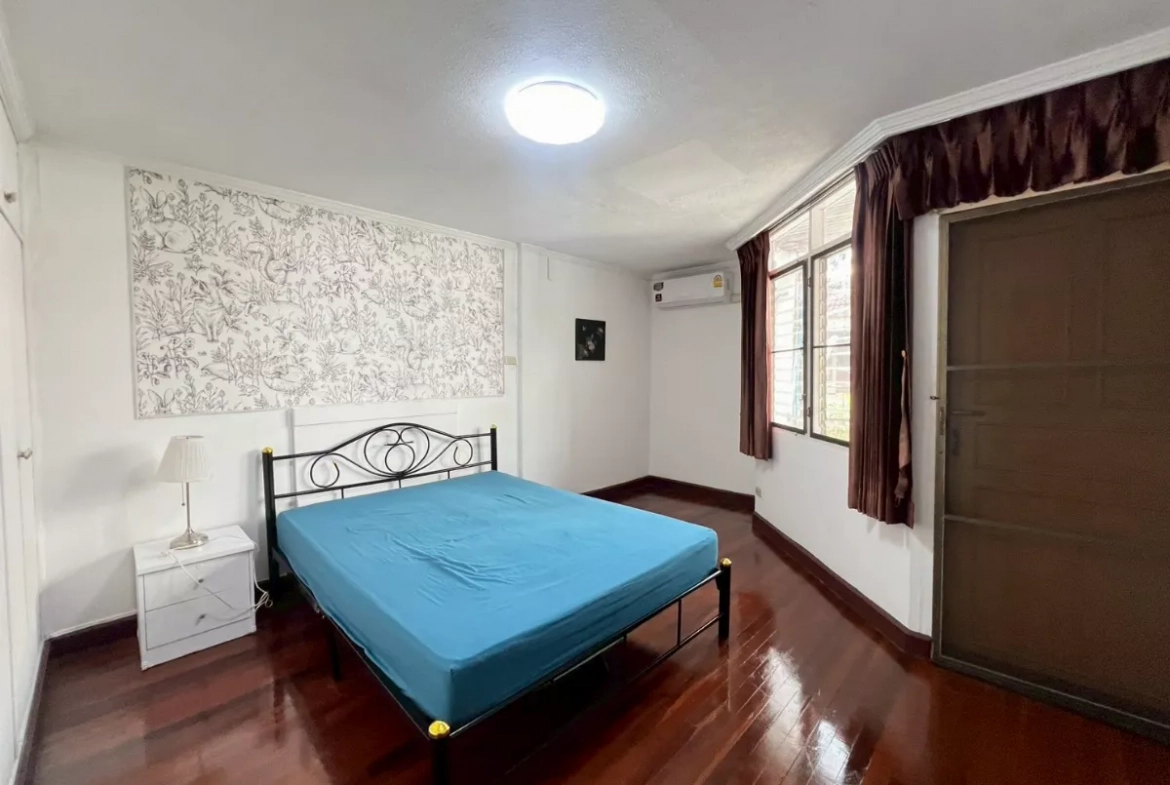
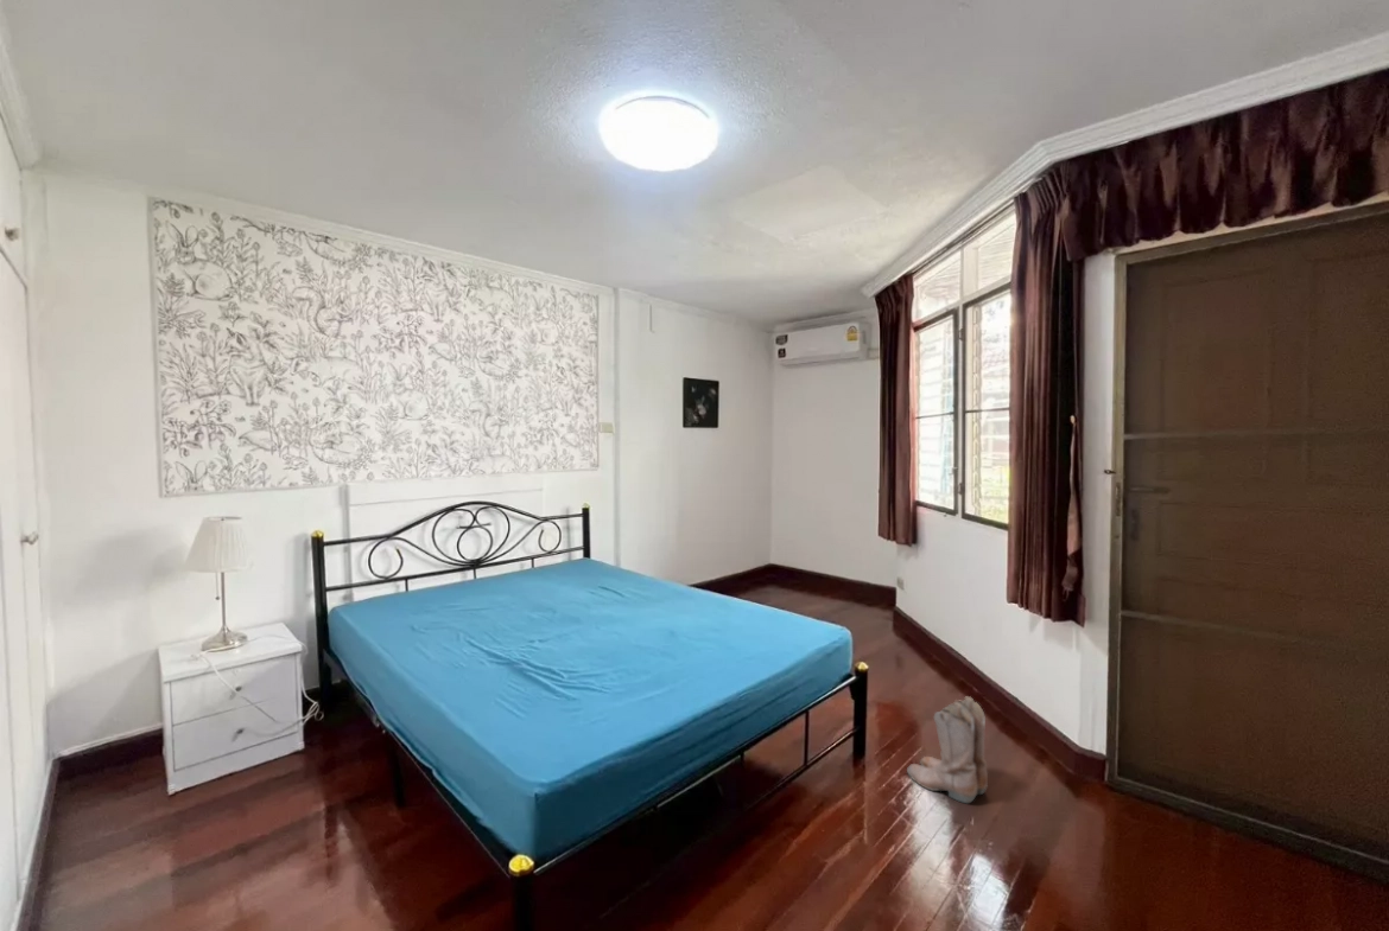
+ boots [906,696,989,804]
